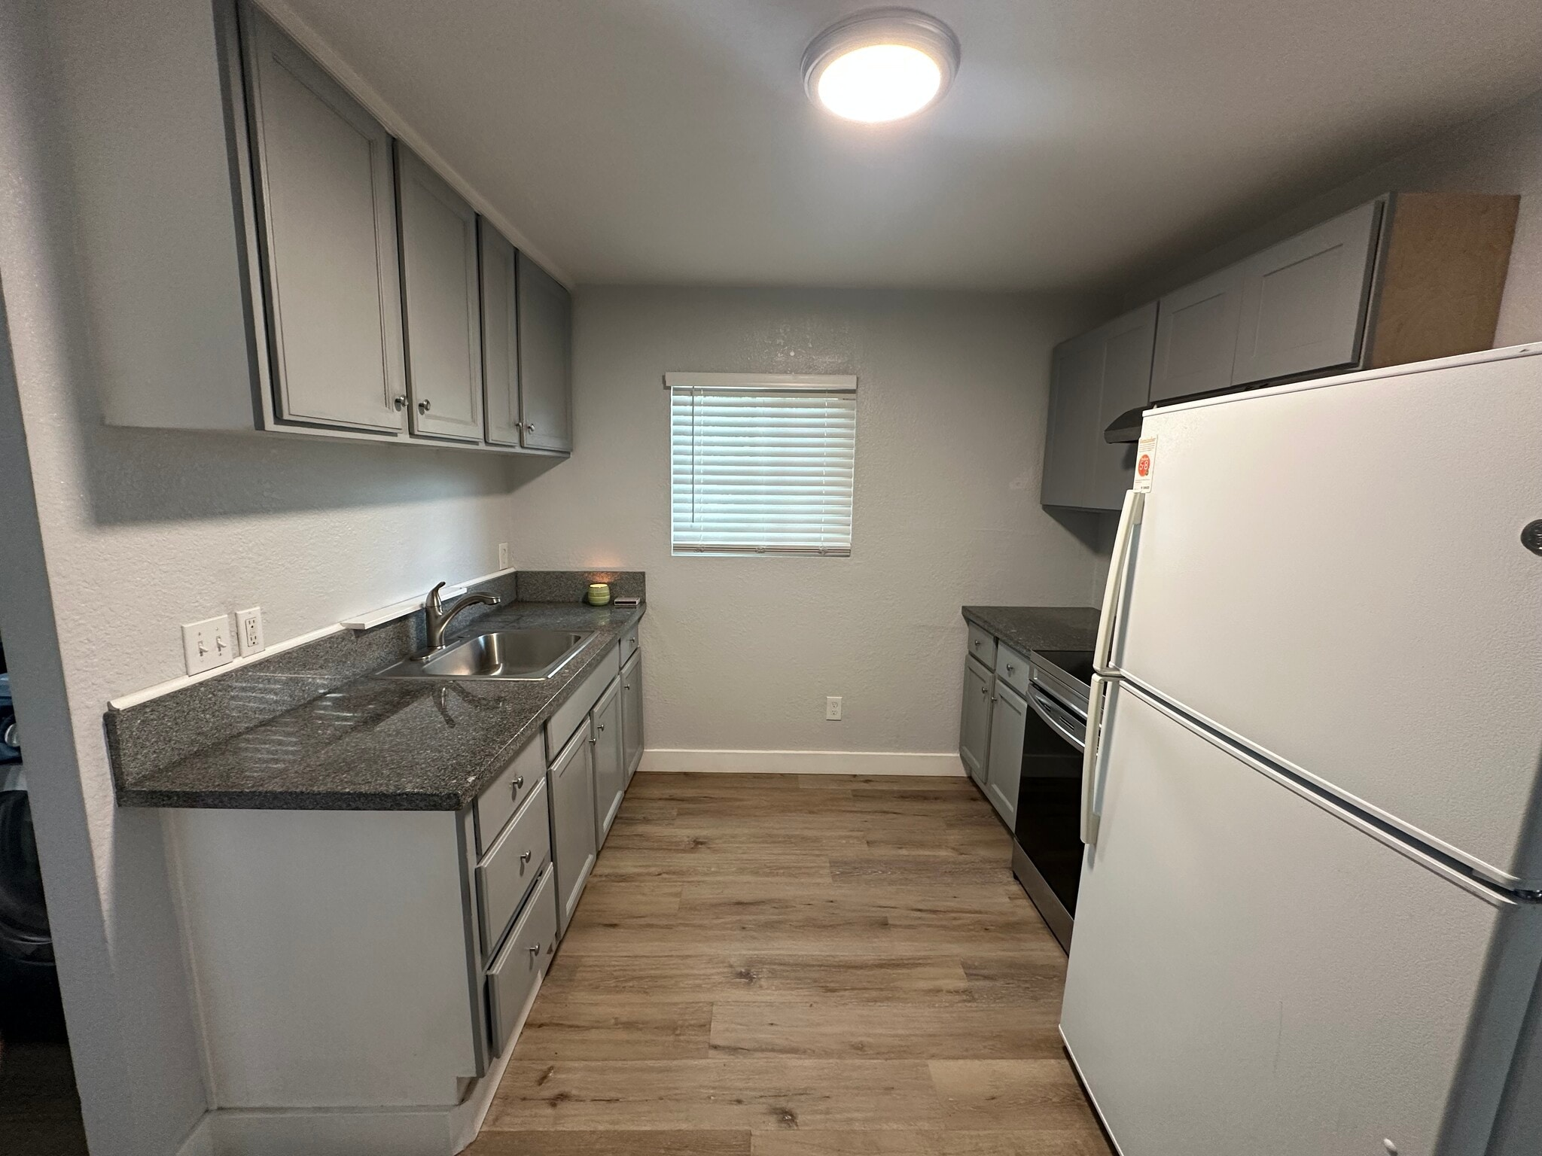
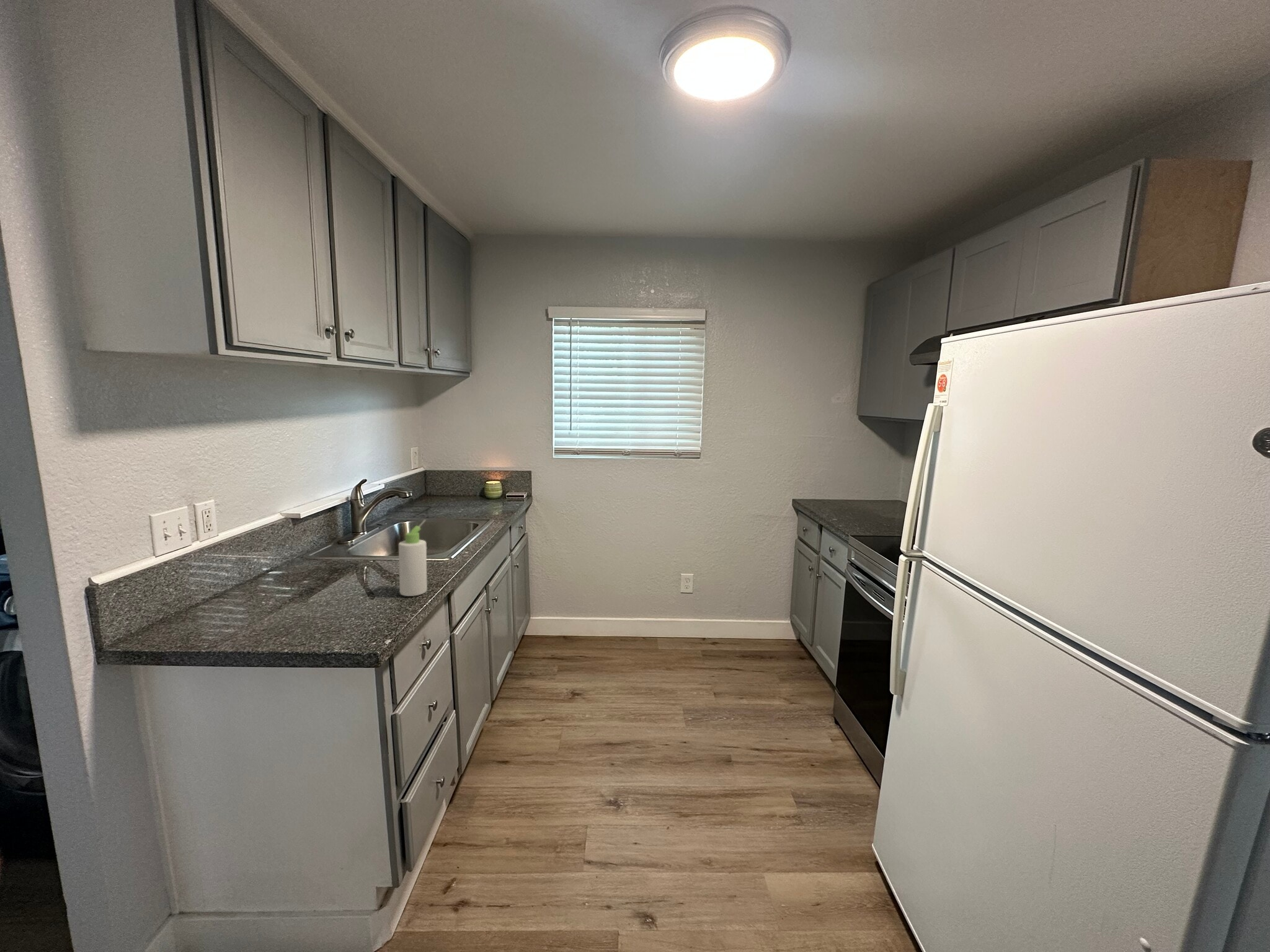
+ bottle [398,519,428,597]
